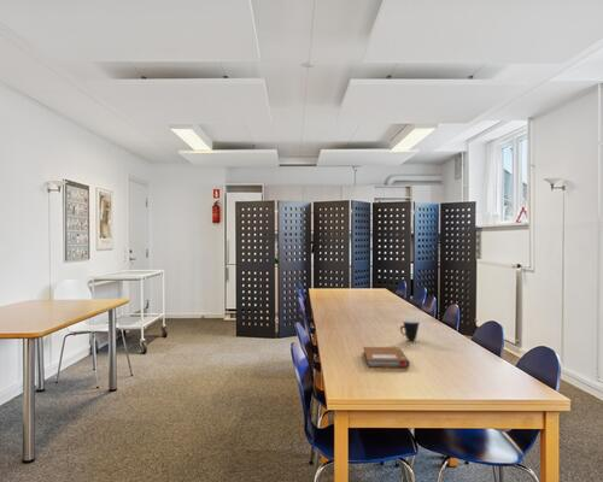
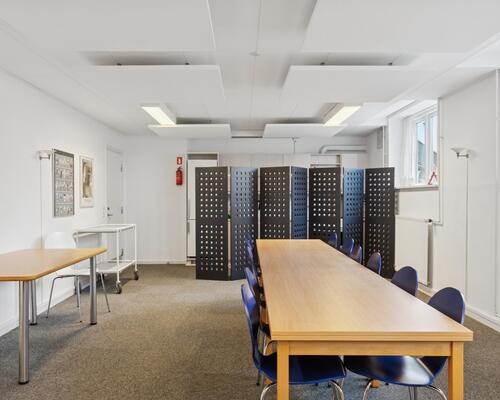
- mug [399,318,421,342]
- notebook [362,346,411,369]
